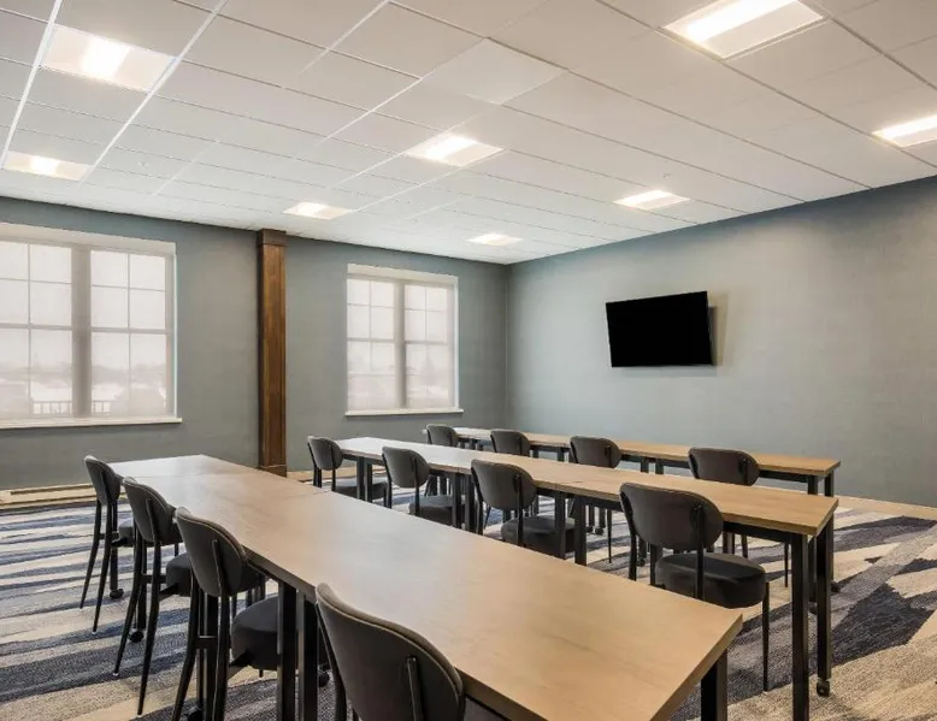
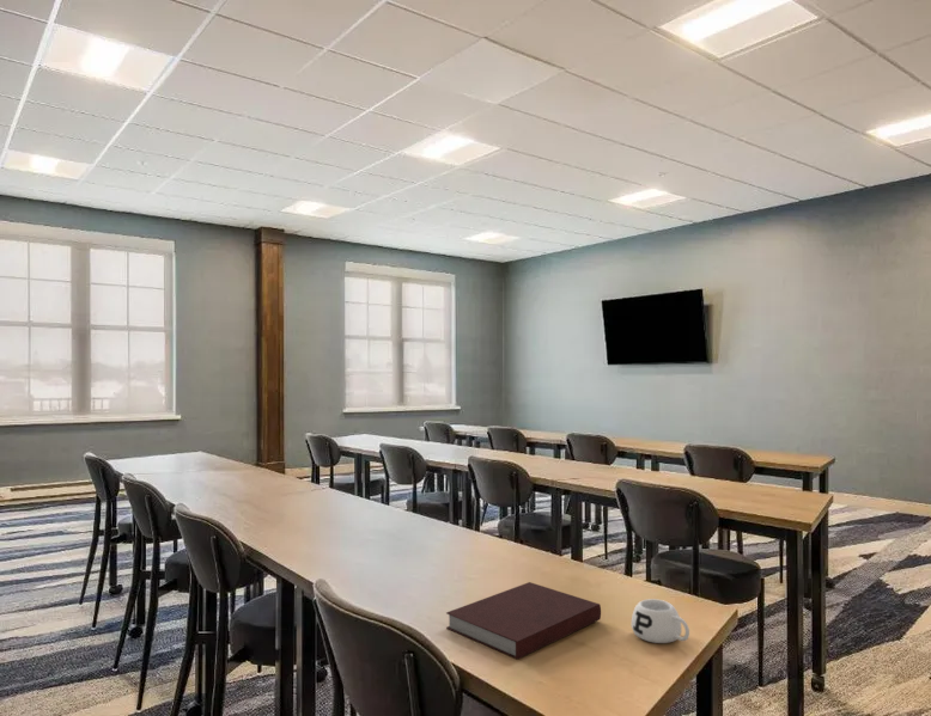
+ mug [631,598,690,644]
+ notebook [445,581,602,660]
